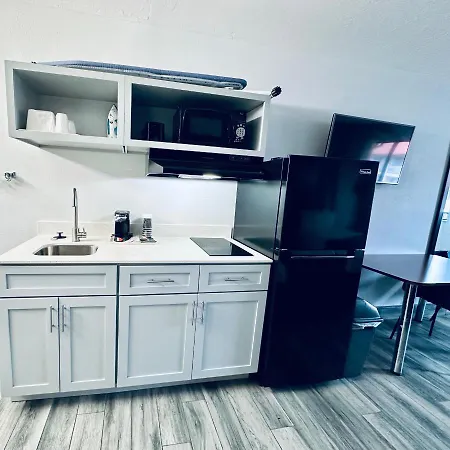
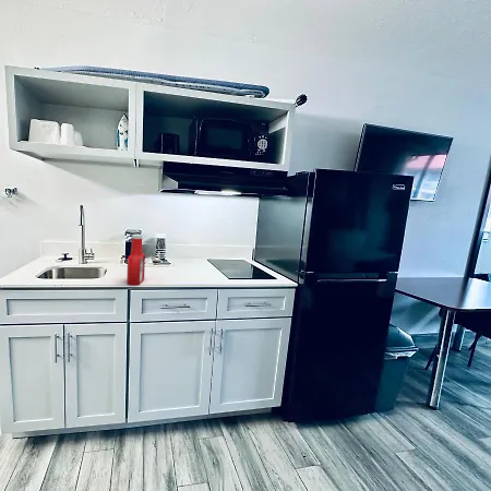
+ soap bottle [125,233,146,287]
